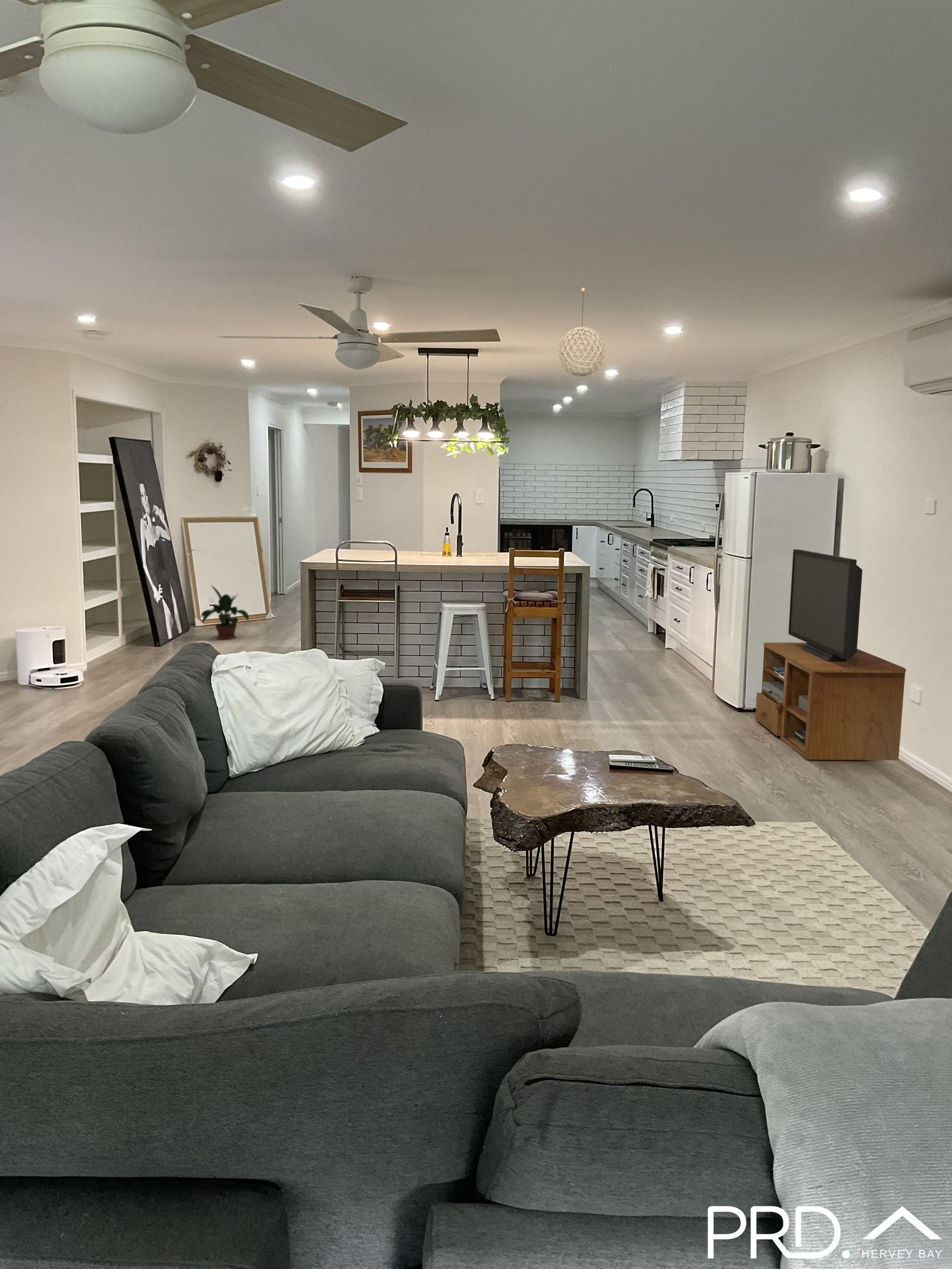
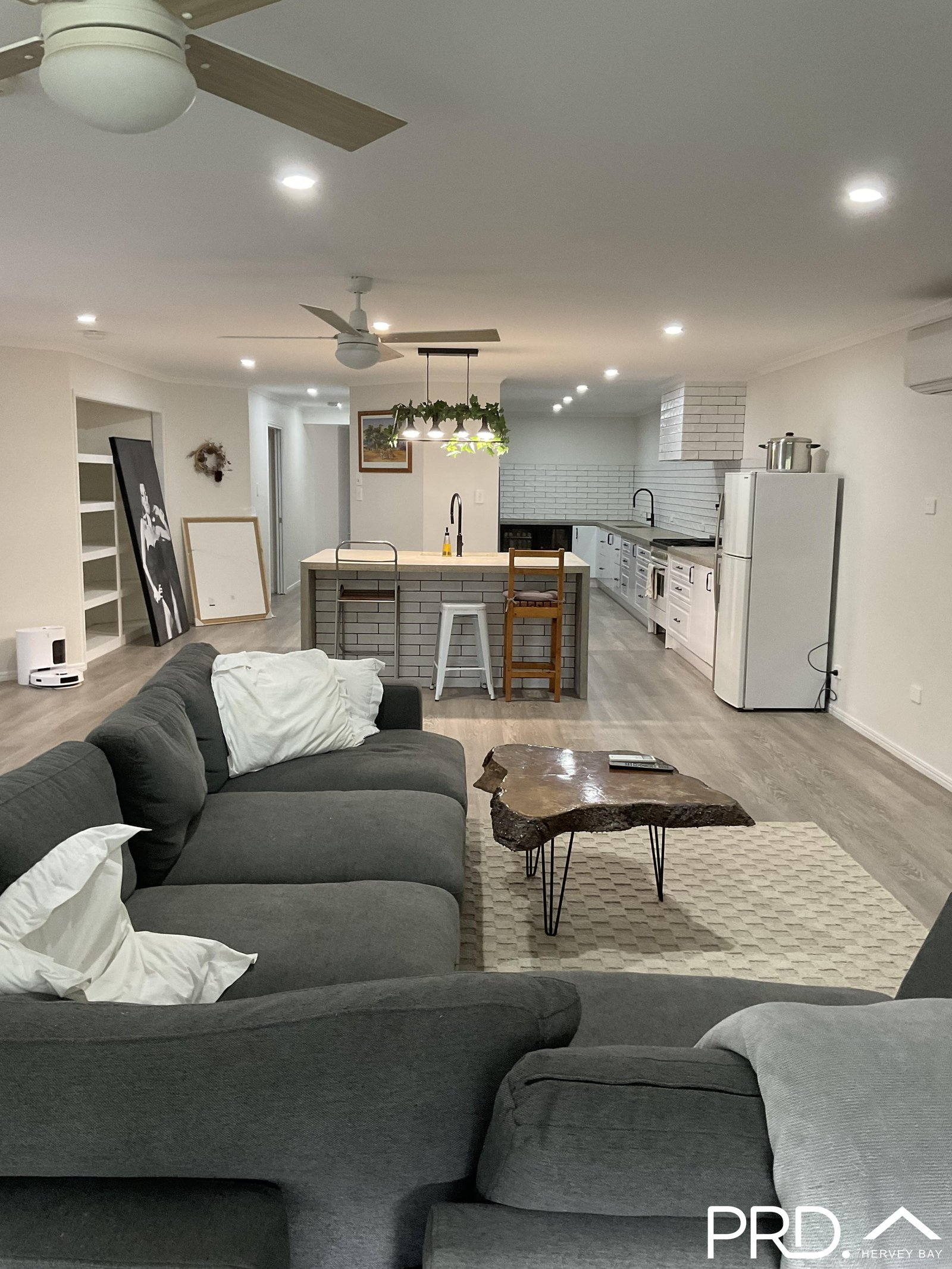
- potted plant [200,584,249,640]
- tv stand [755,549,907,761]
- pendant light [557,287,606,377]
